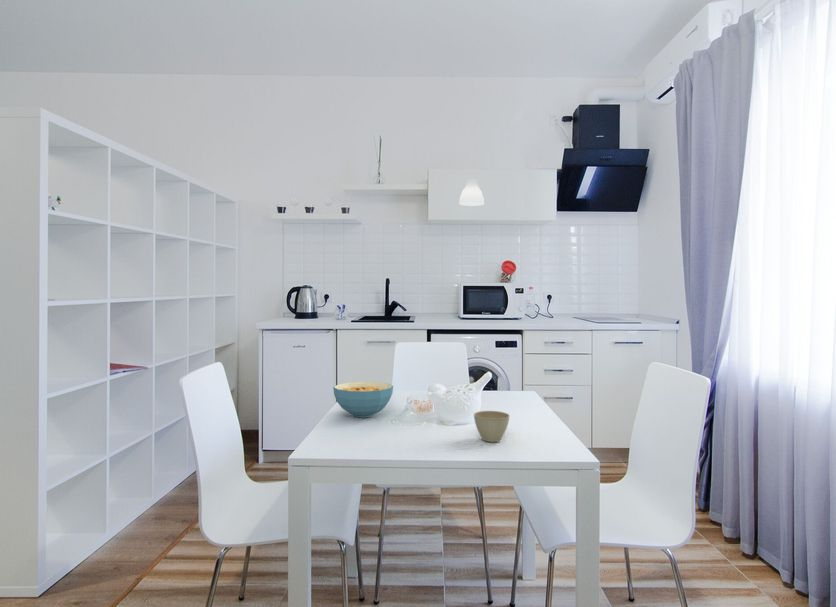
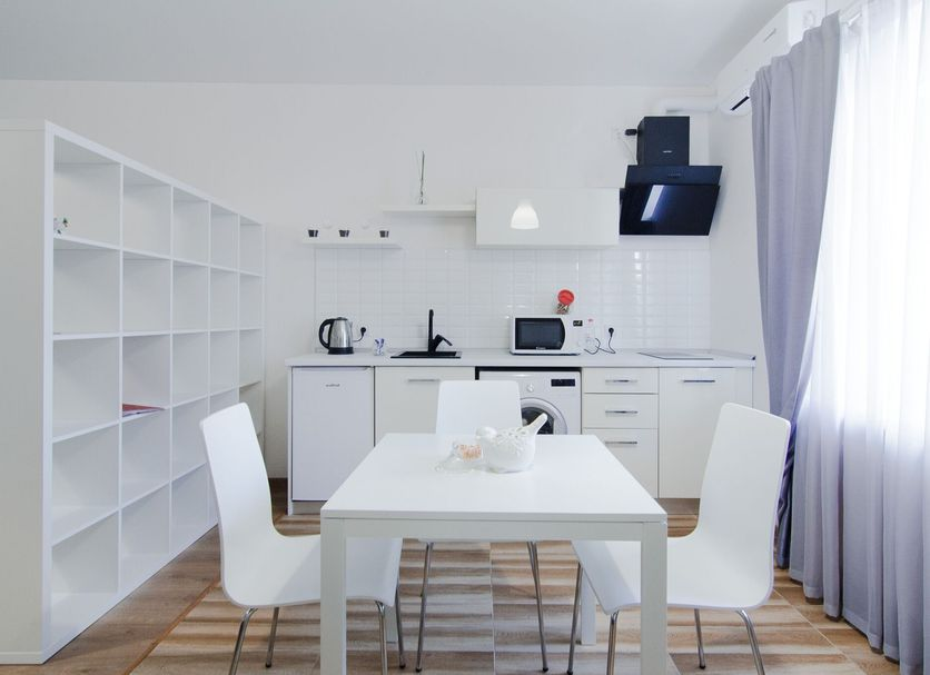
- flower pot [473,410,511,443]
- cereal bowl [332,381,394,418]
